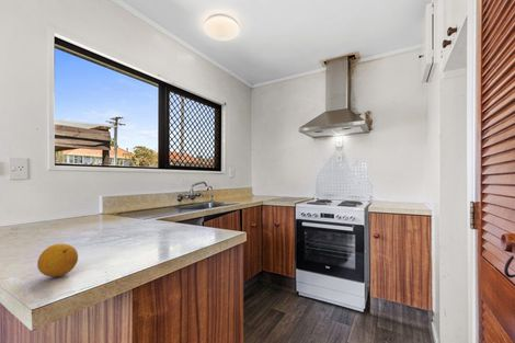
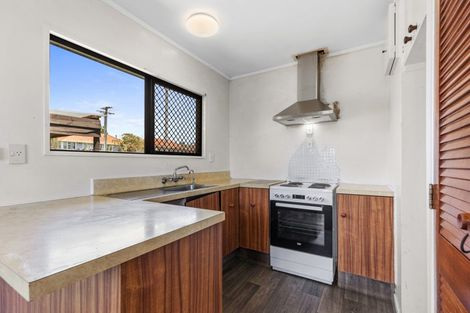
- fruit [36,242,79,278]
